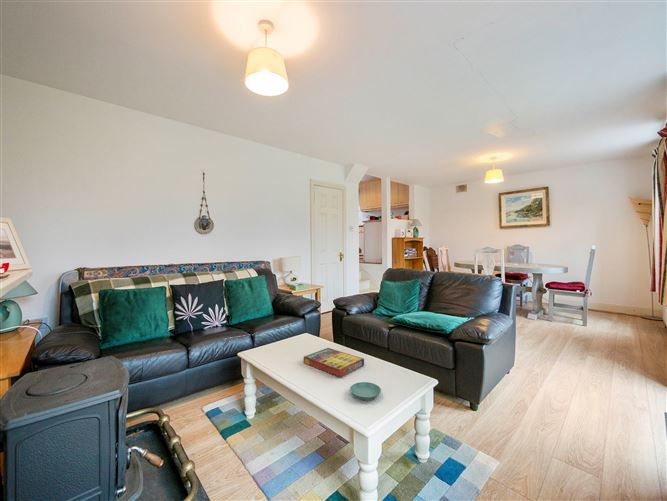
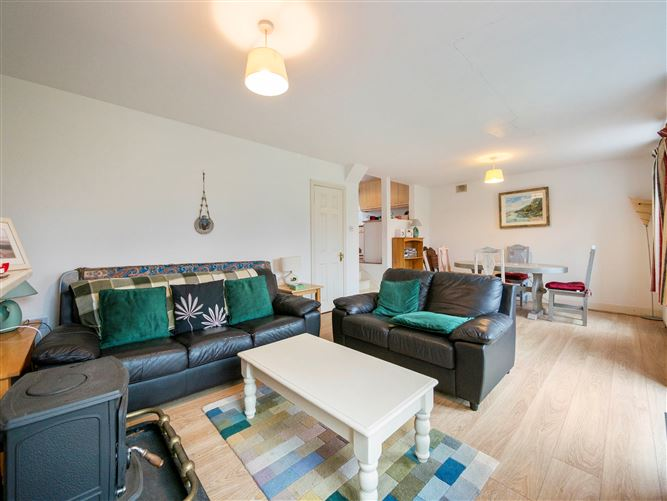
- game compilation box [303,347,365,378]
- saucer [349,381,382,401]
